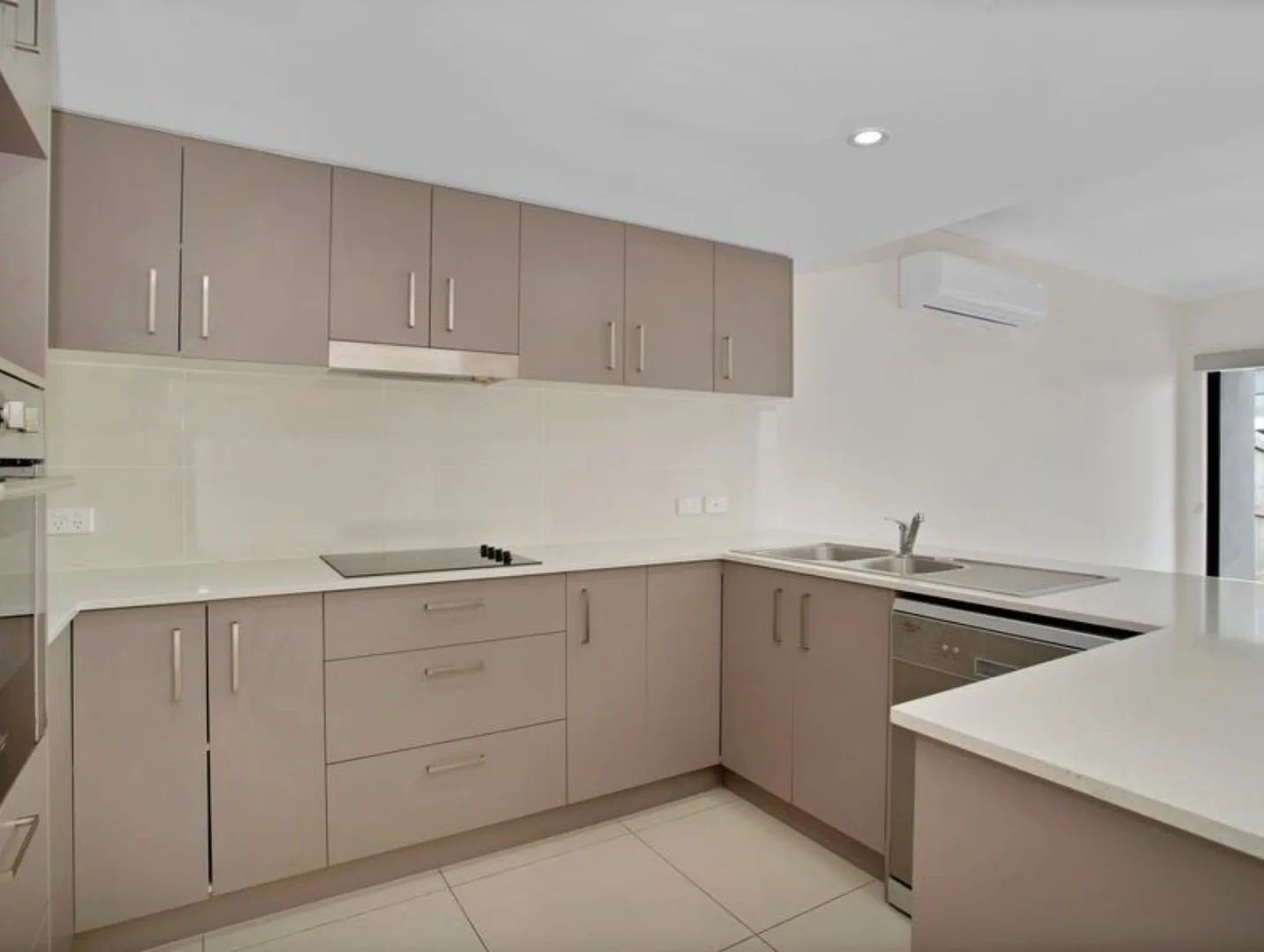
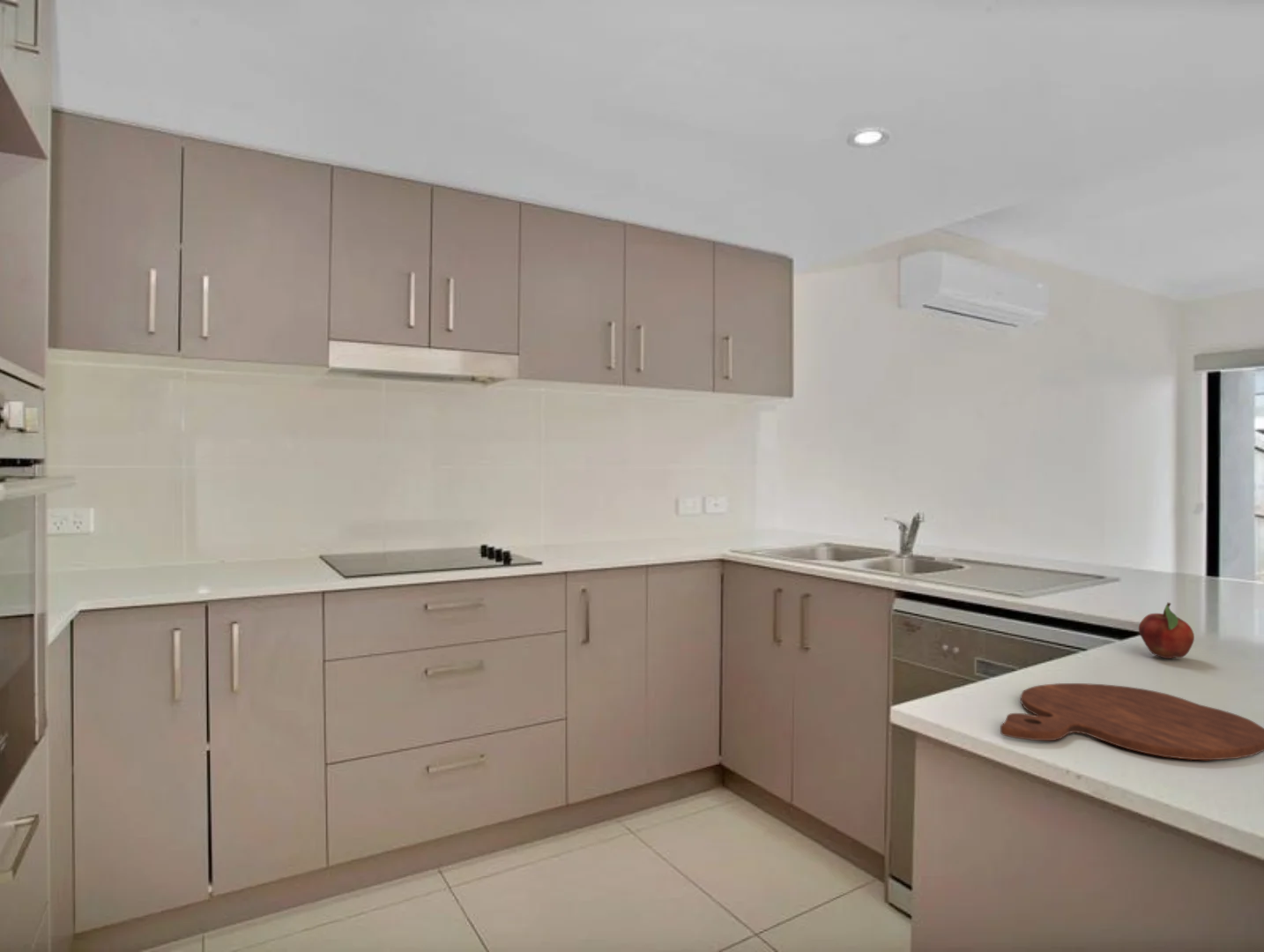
+ fruit [1138,602,1195,659]
+ cutting board [1000,682,1264,761]
